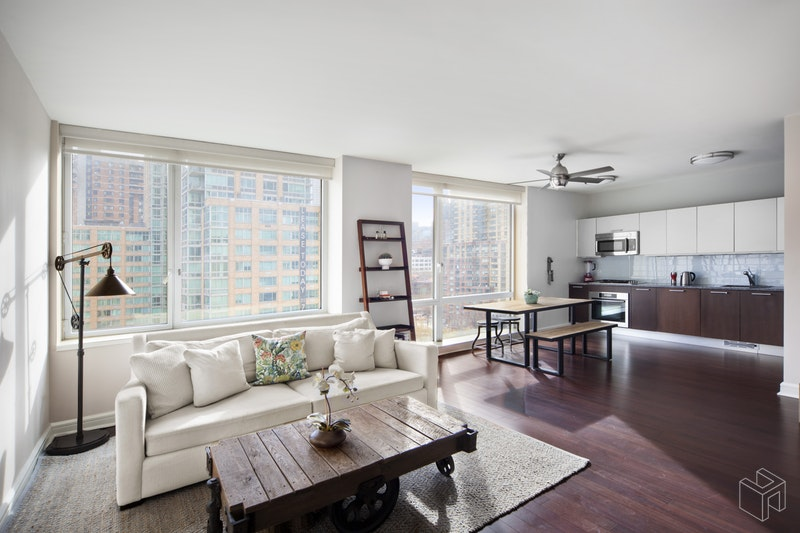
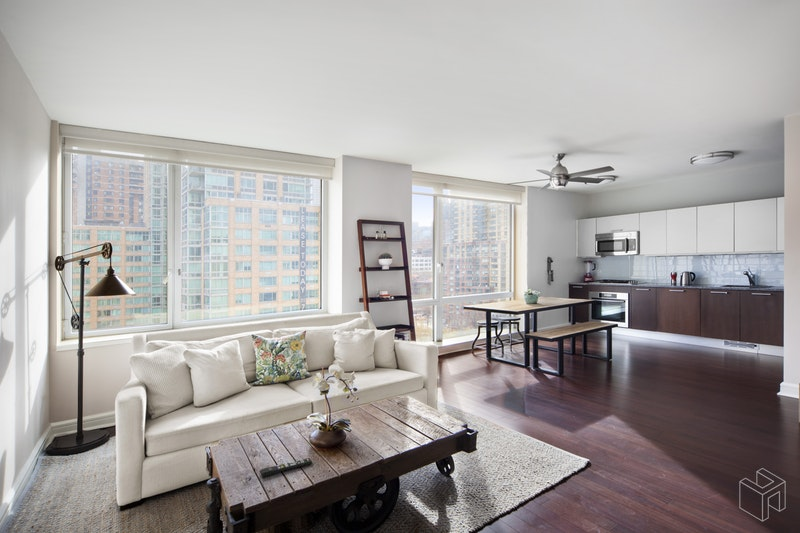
+ remote control [258,457,314,478]
